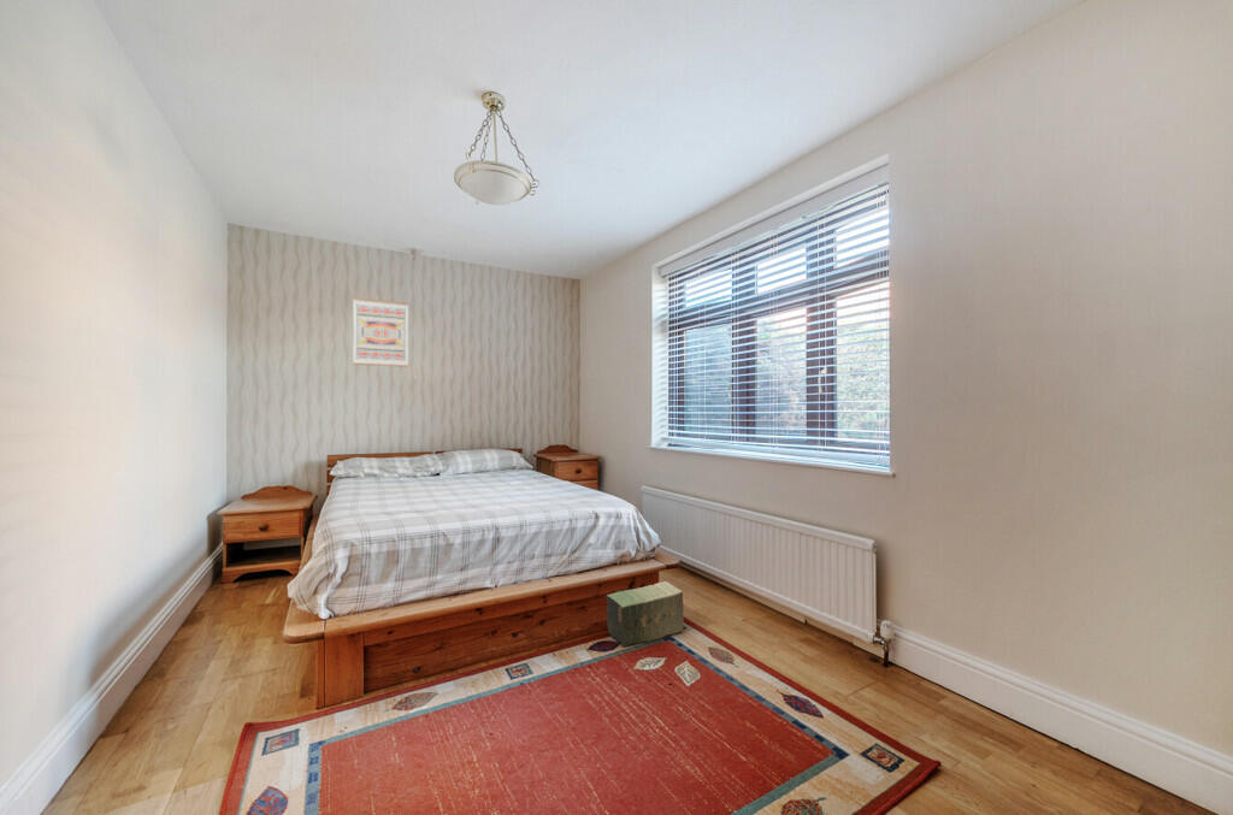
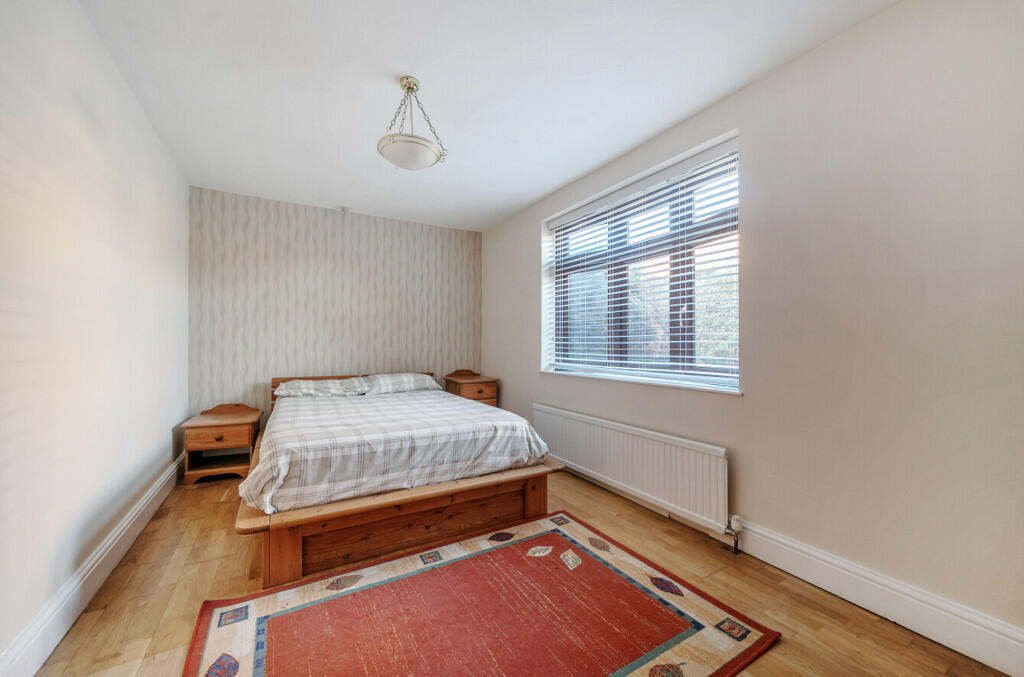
- wall art [352,296,409,368]
- cardboard box [604,580,685,648]
